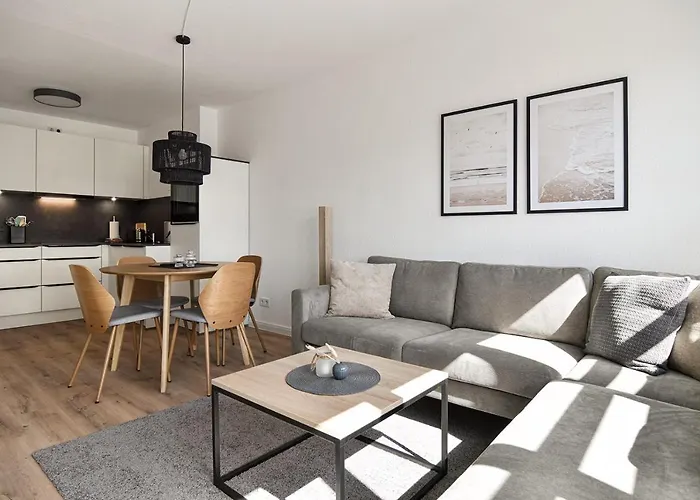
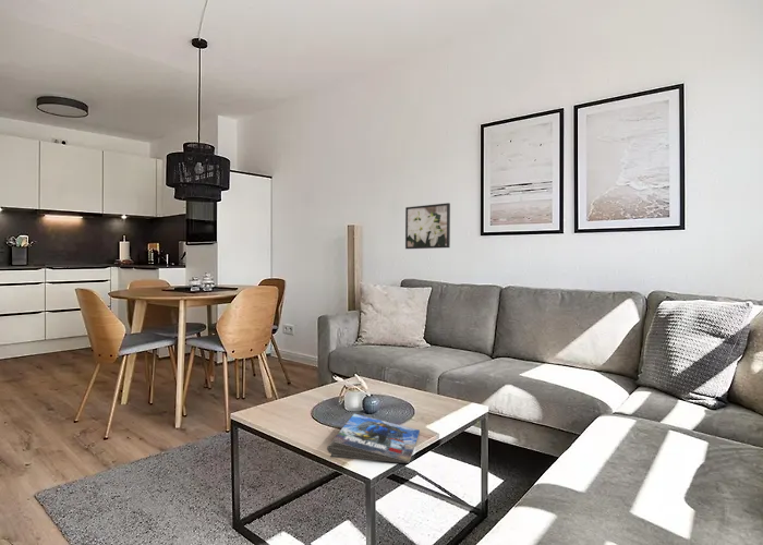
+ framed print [404,202,451,250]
+ magazine [326,413,421,464]
